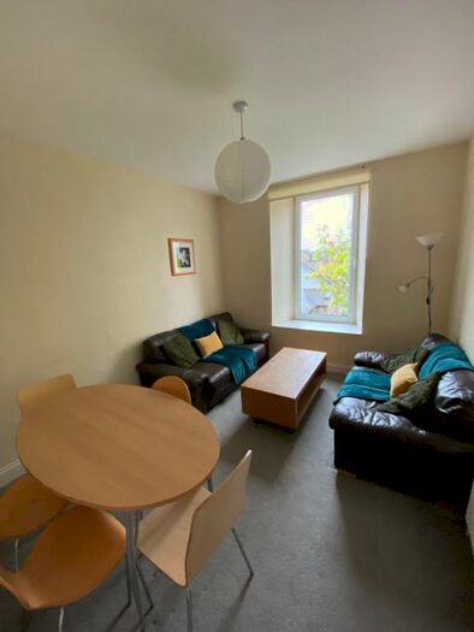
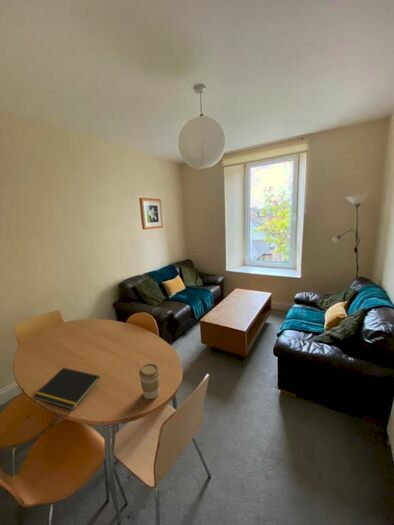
+ notepad [32,367,101,411]
+ coffee cup [138,362,161,400]
